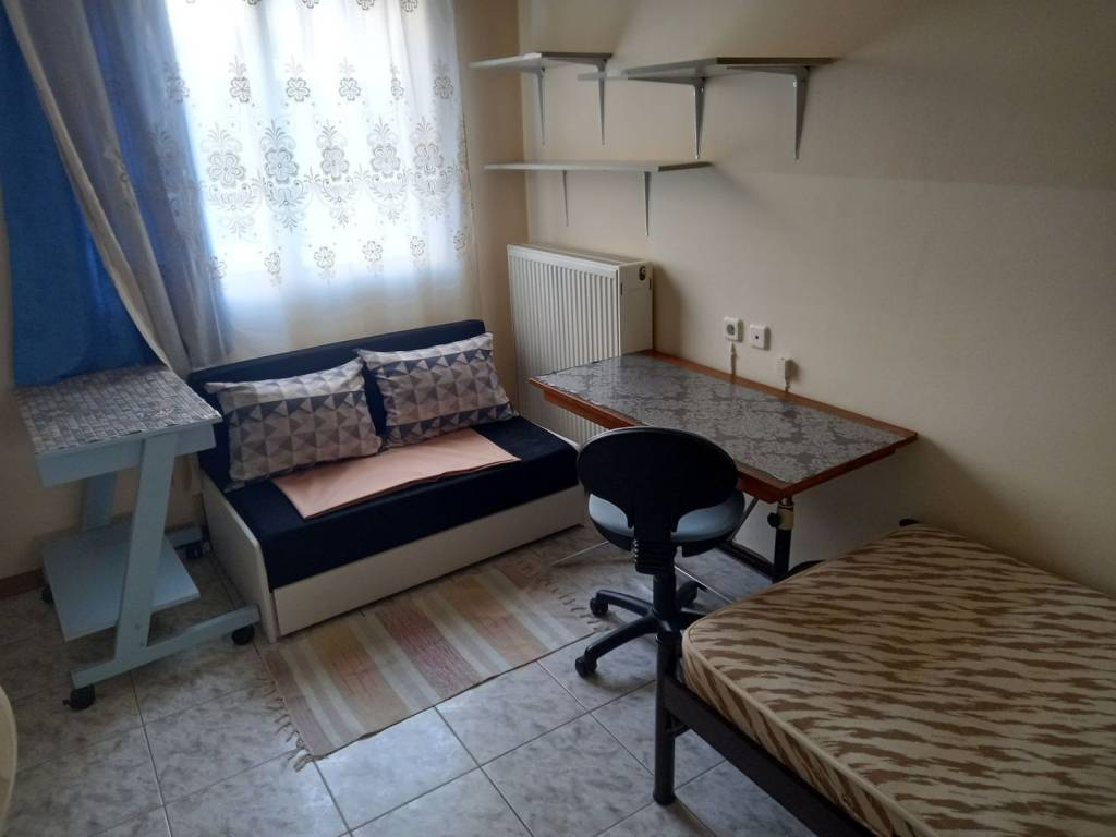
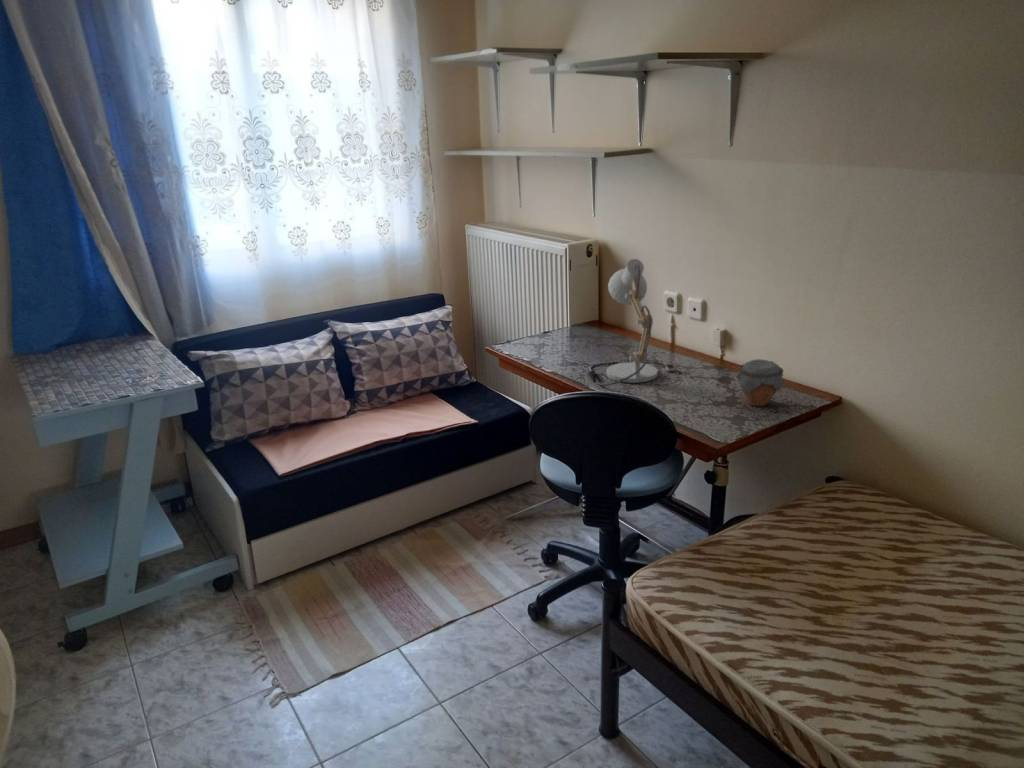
+ desk lamp [588,258,676,387]
+ jar [735,358,785,407]
